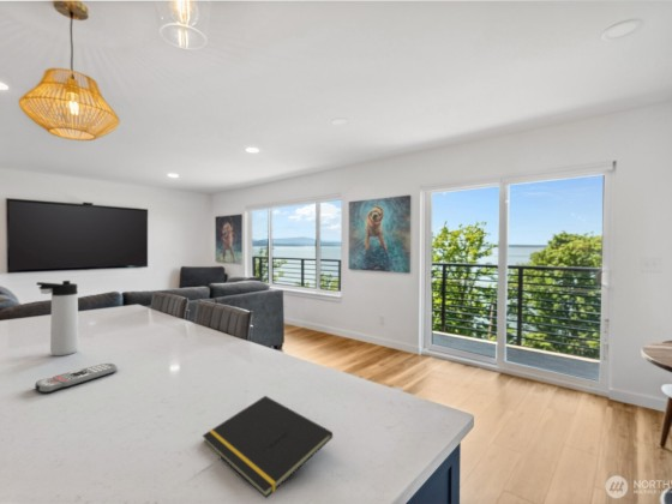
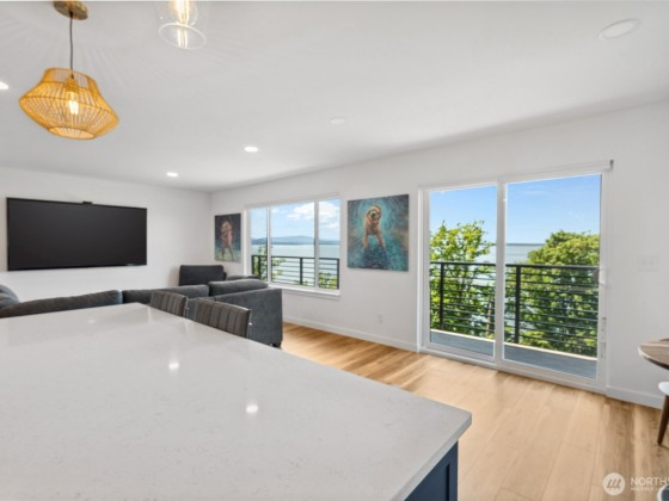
- remote control [34,362,119,395]
- thermos bottle [36,280,80,356]
- notepad [202,395,334,499]
